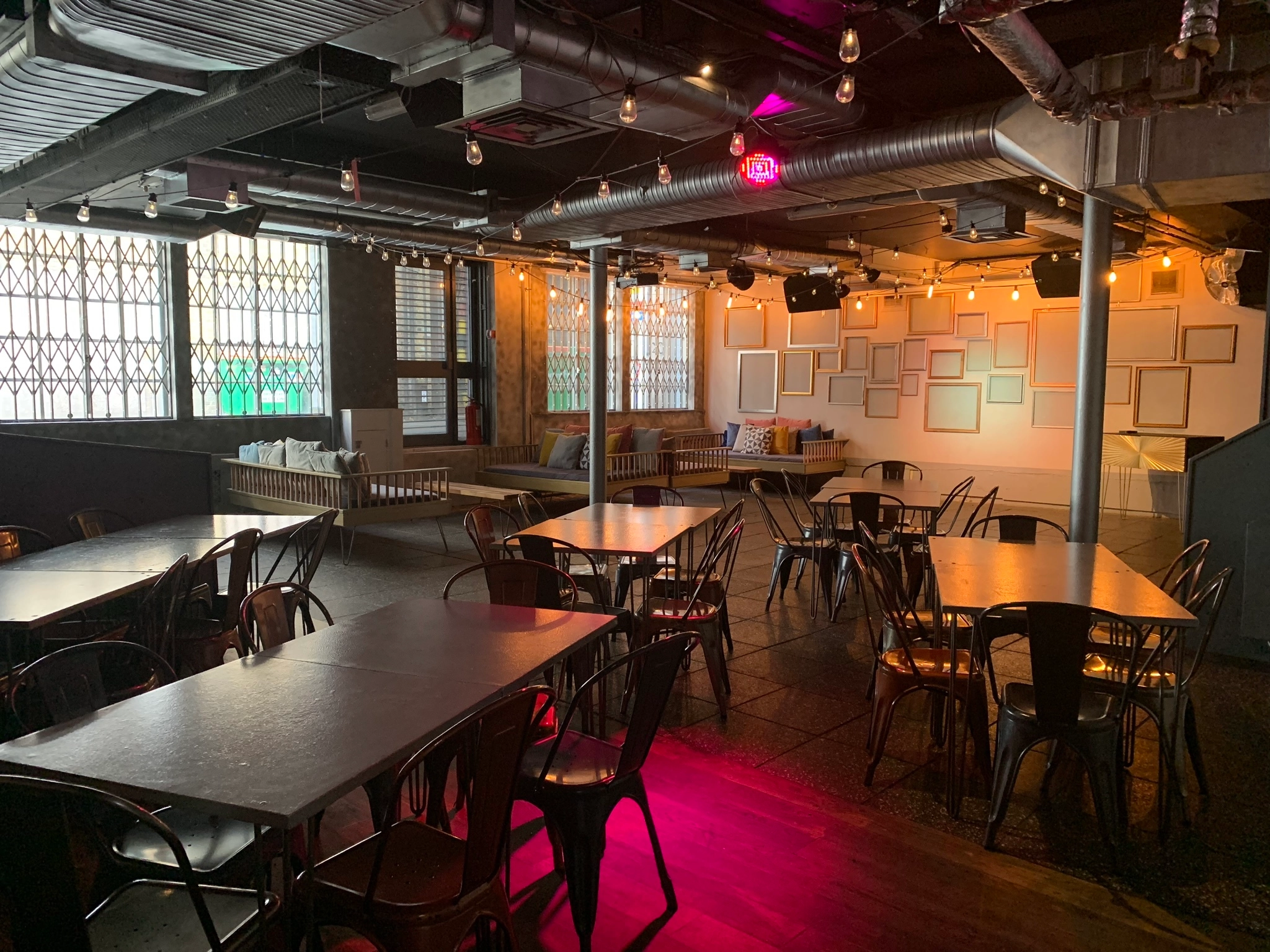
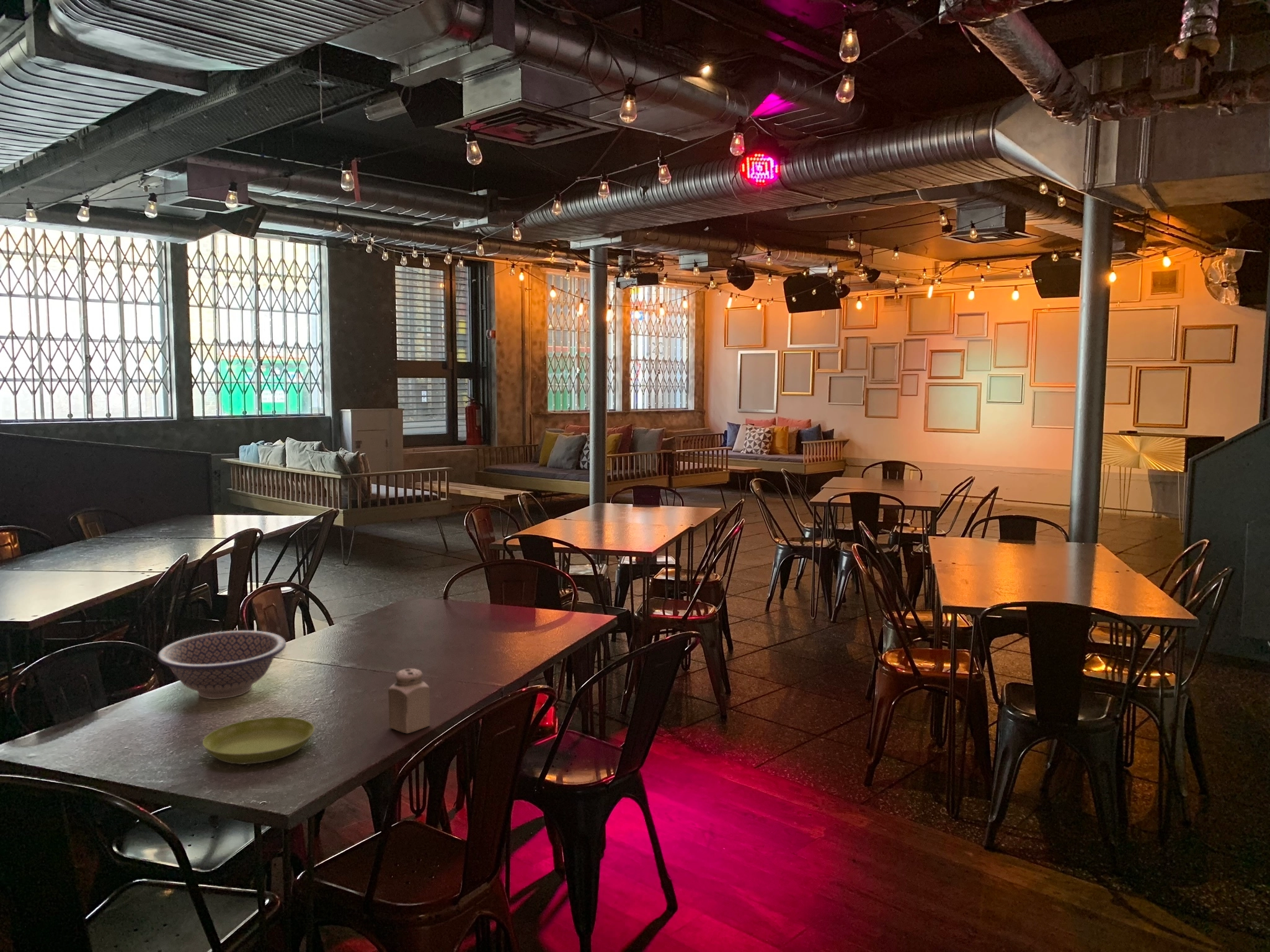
+ bowl [157,630,286,700]
+ salt shaker [388,668,430,734]
+ saucer [202,716,315,765]
